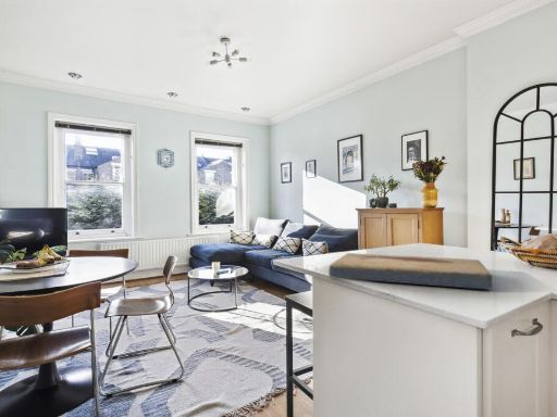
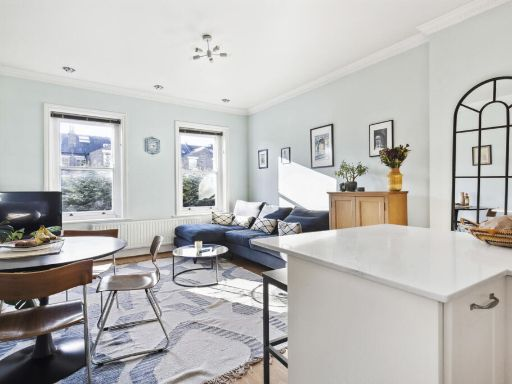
- fish fossil [327,252,493,291]
